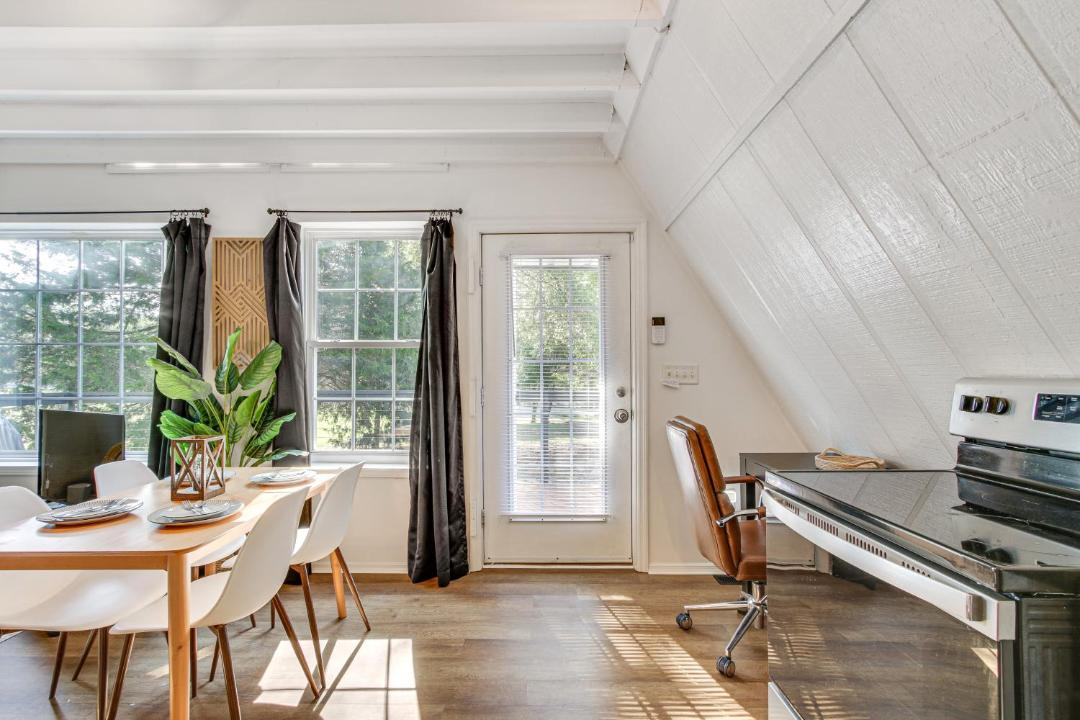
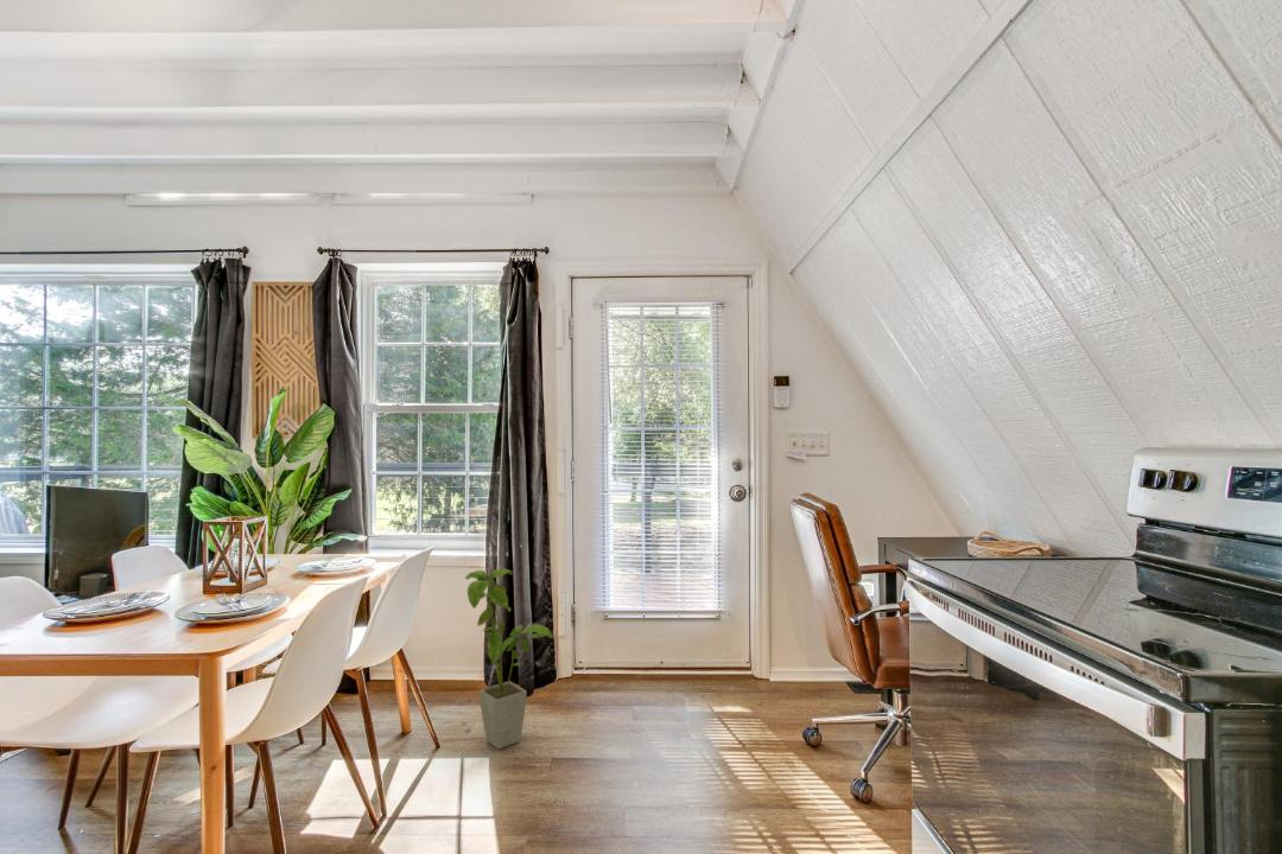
+ house plant [464,568,556,751]
